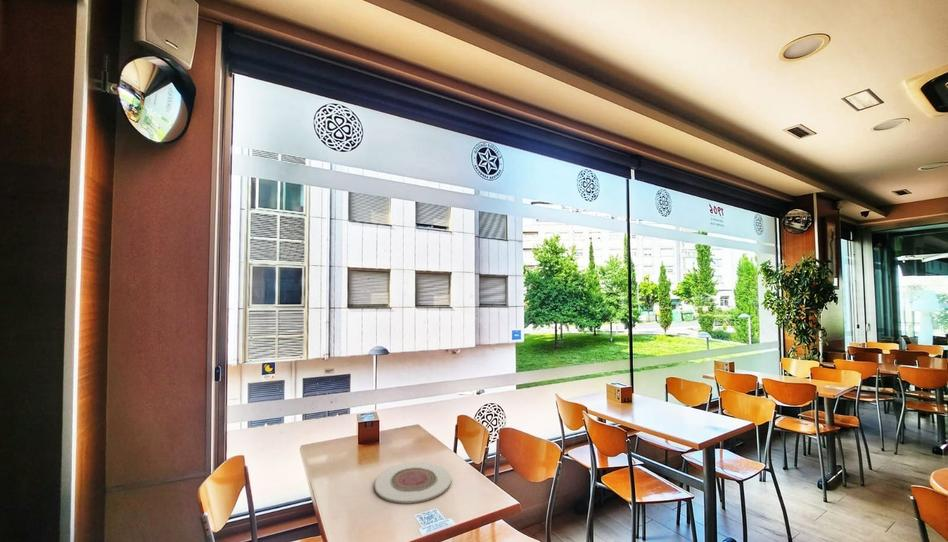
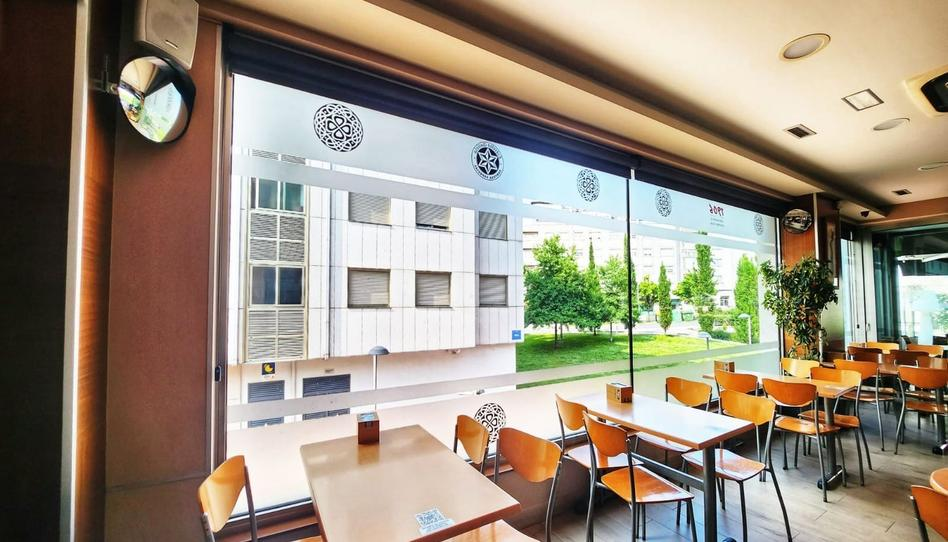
- plate [374,461,452,505]
